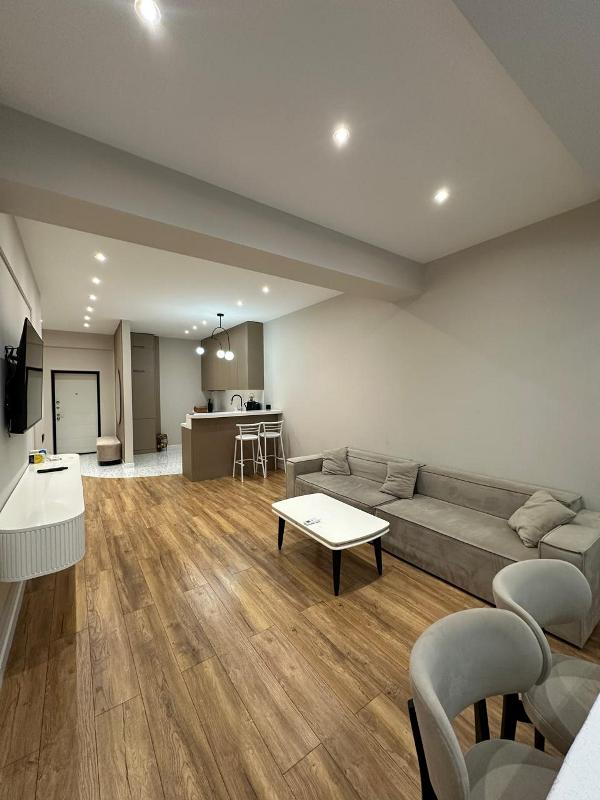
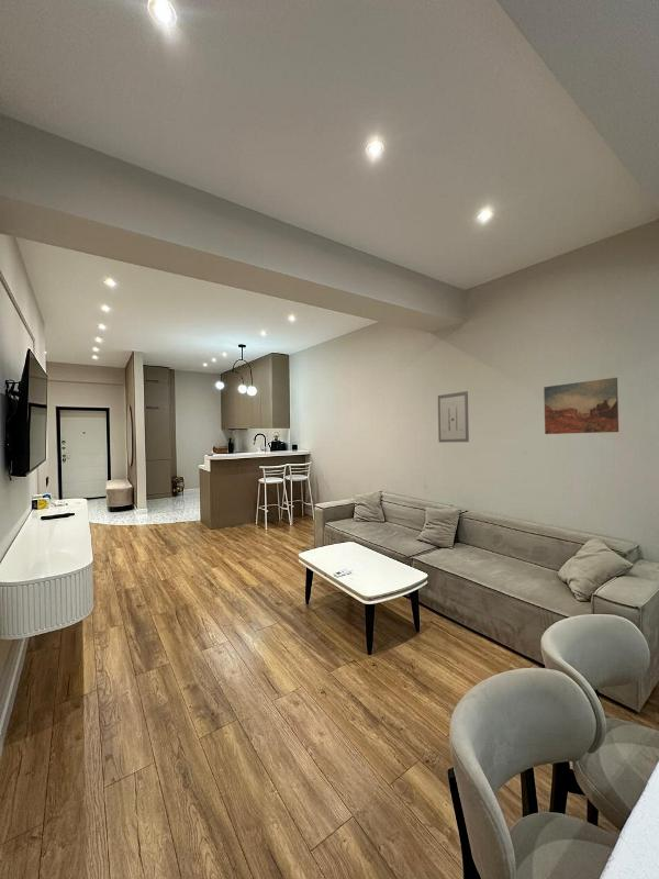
+ wall art [543,377,619,435]
+ wall art [437,390,470,444]
